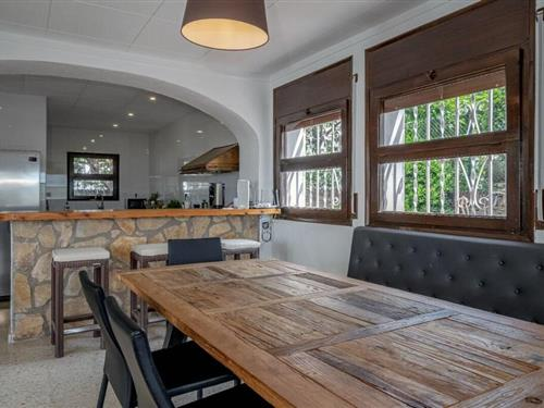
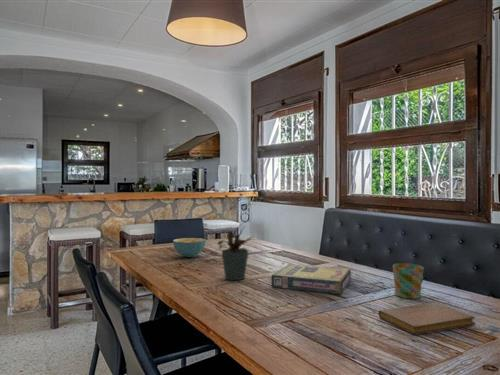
+ video game box [271,263,352,295]
+ cereal bowl [172,237,207,258]
+ notebook [378,302,476,336]
+ potted plant [217,225,255,281]
+ mug [392,262,425,300]
